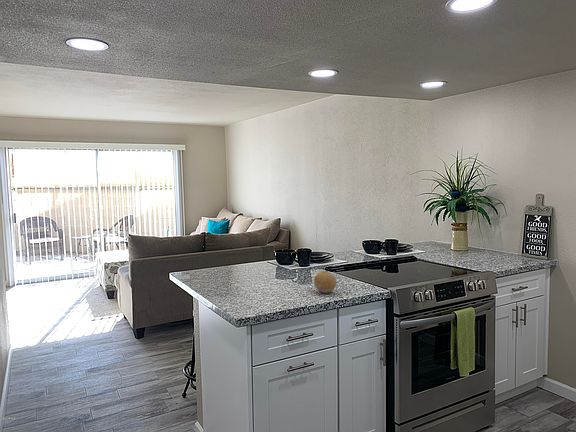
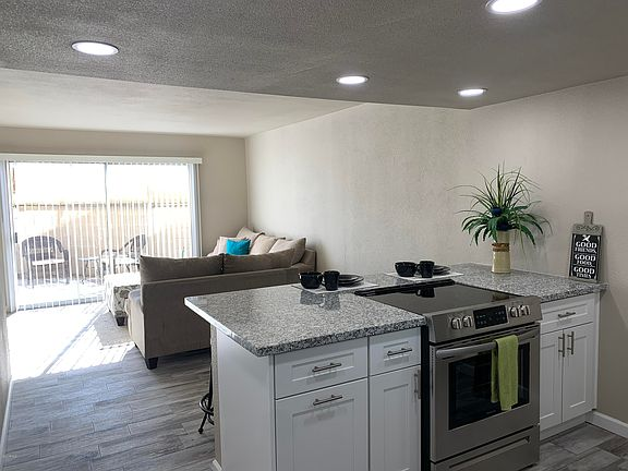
- fruit [313,270,338,294]
